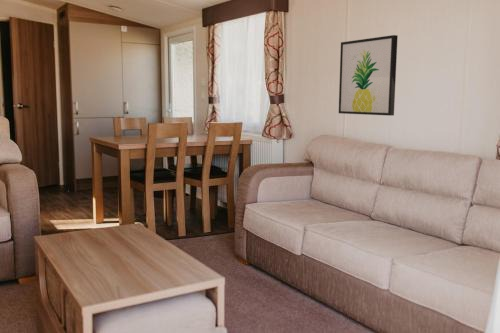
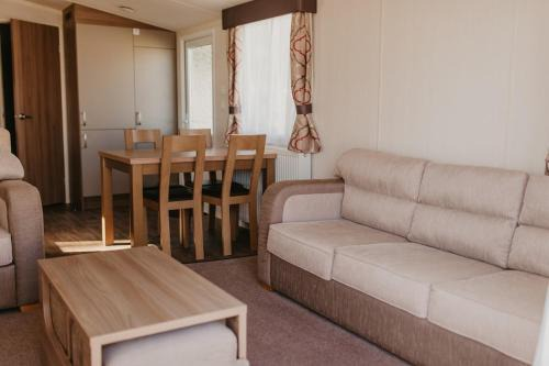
- wall art [338,34,399,117]
